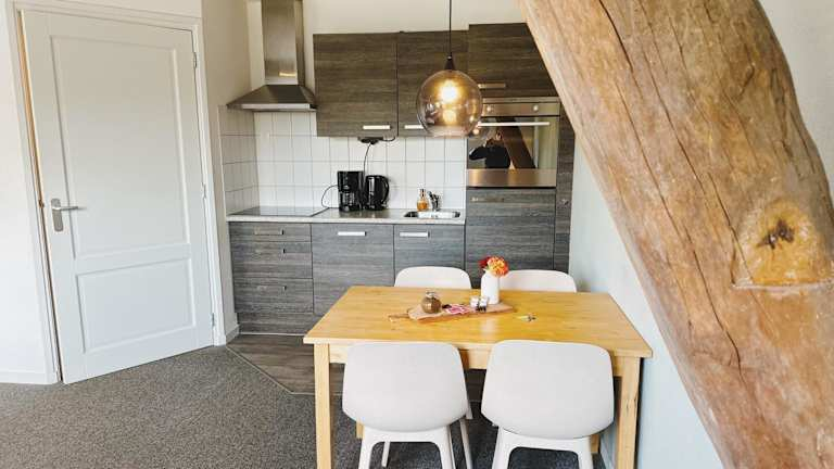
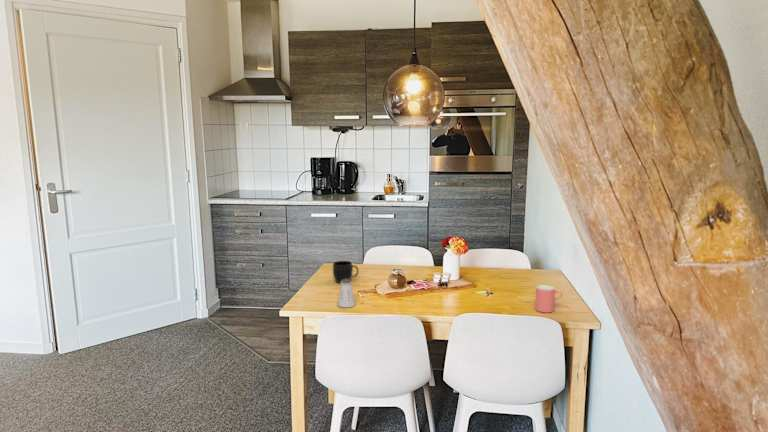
+ saltshaker [336,279,357,308]
+ mug [332,260,359,284]
+ cup [534,284,563,313]
